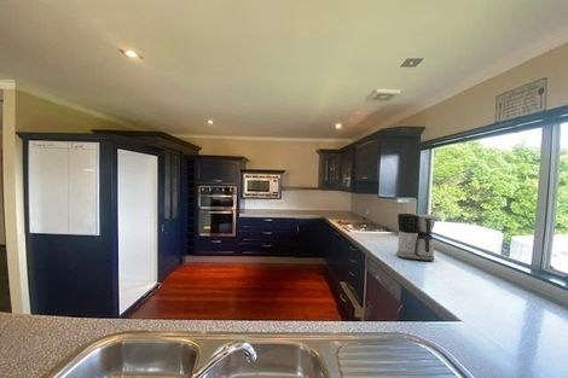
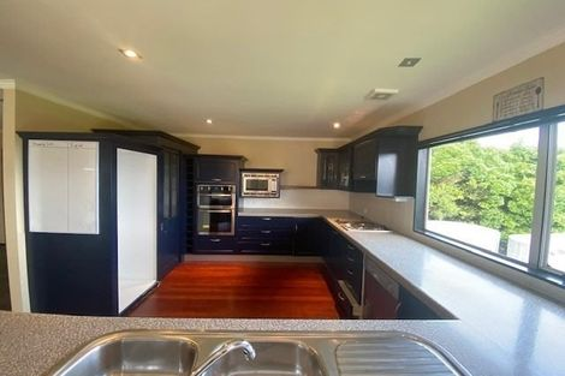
- coffee maker [395,213,437,263]
